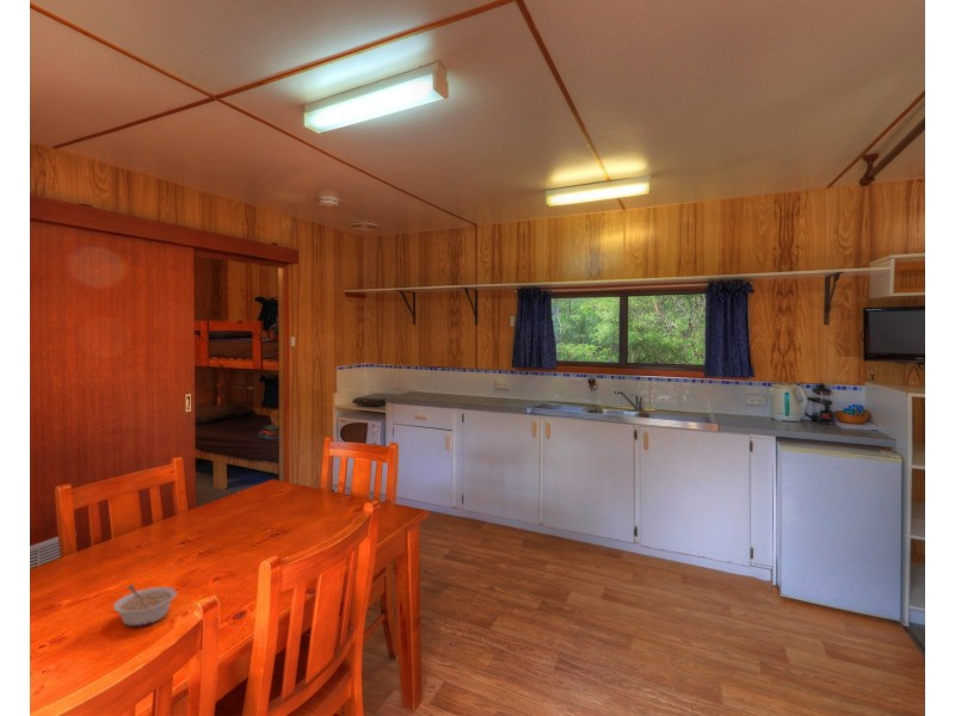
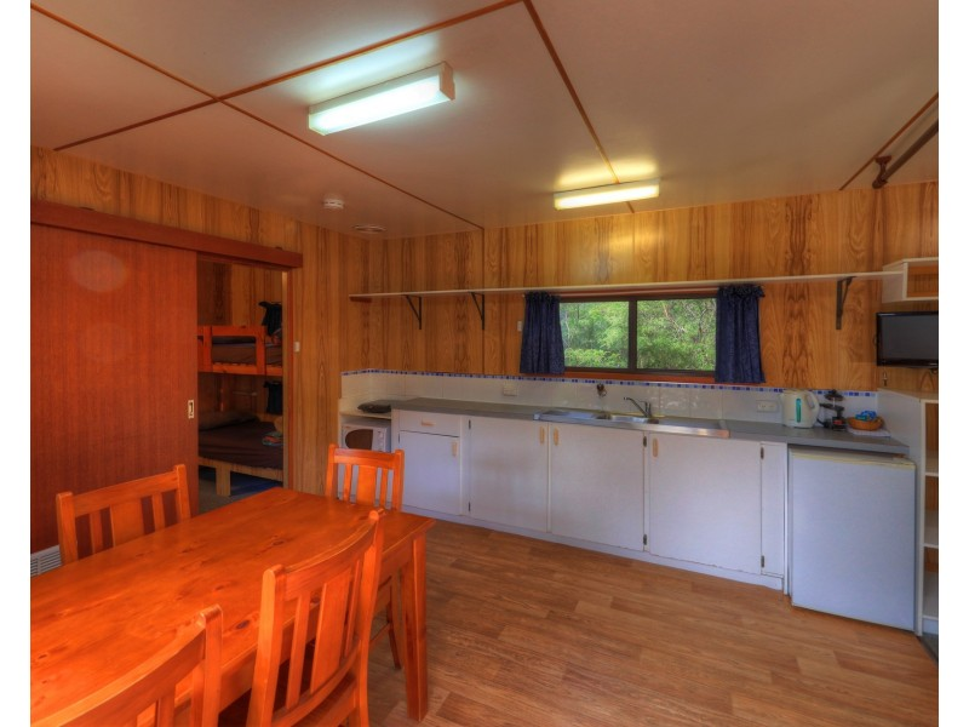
- legume [112,584,178,628]
